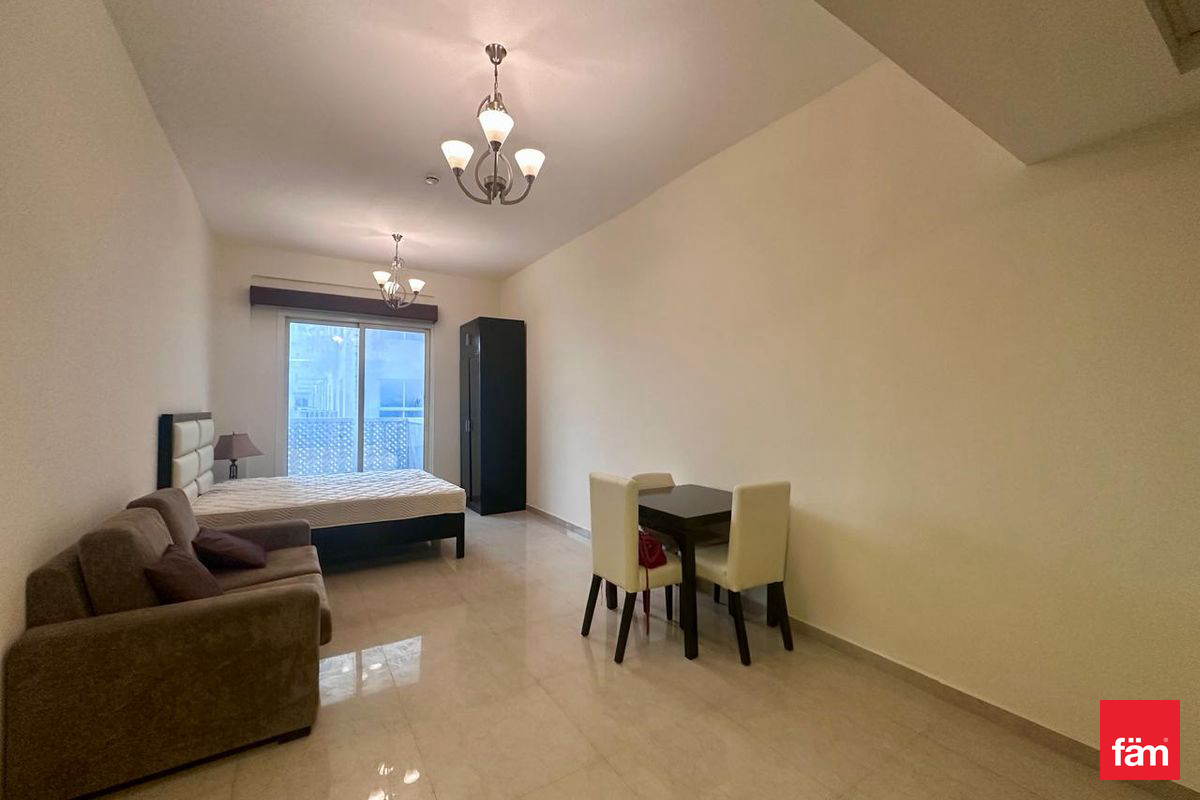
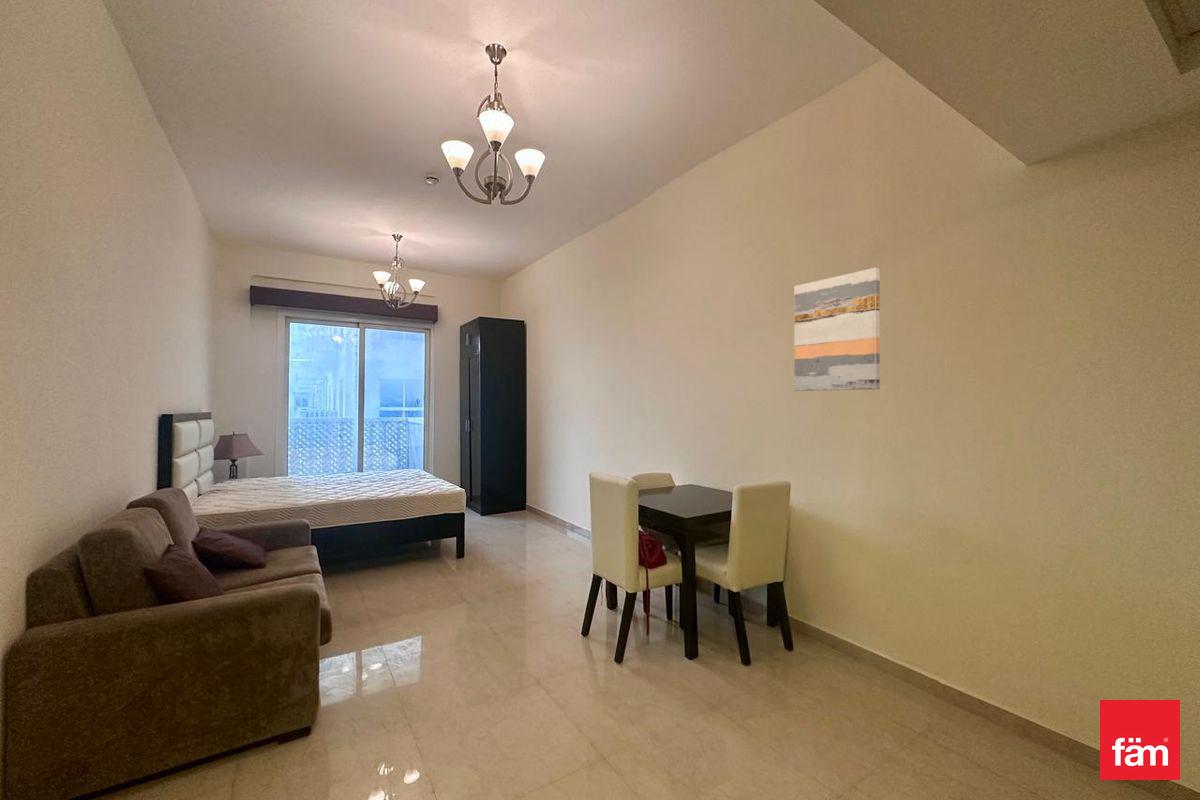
+ wall art [793,266,881,392]
